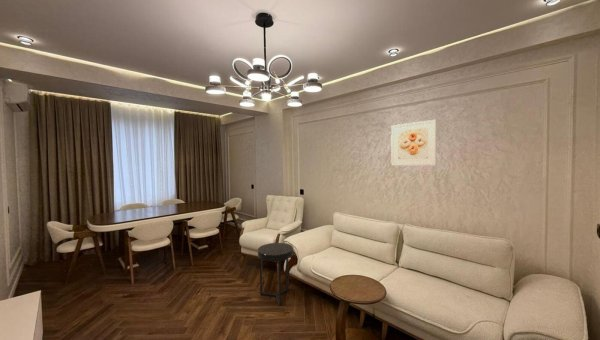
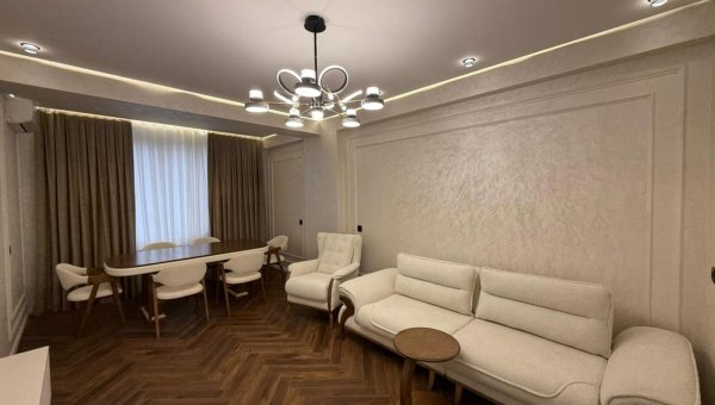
- side table [257,242,294,307]
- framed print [390,119,437,167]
